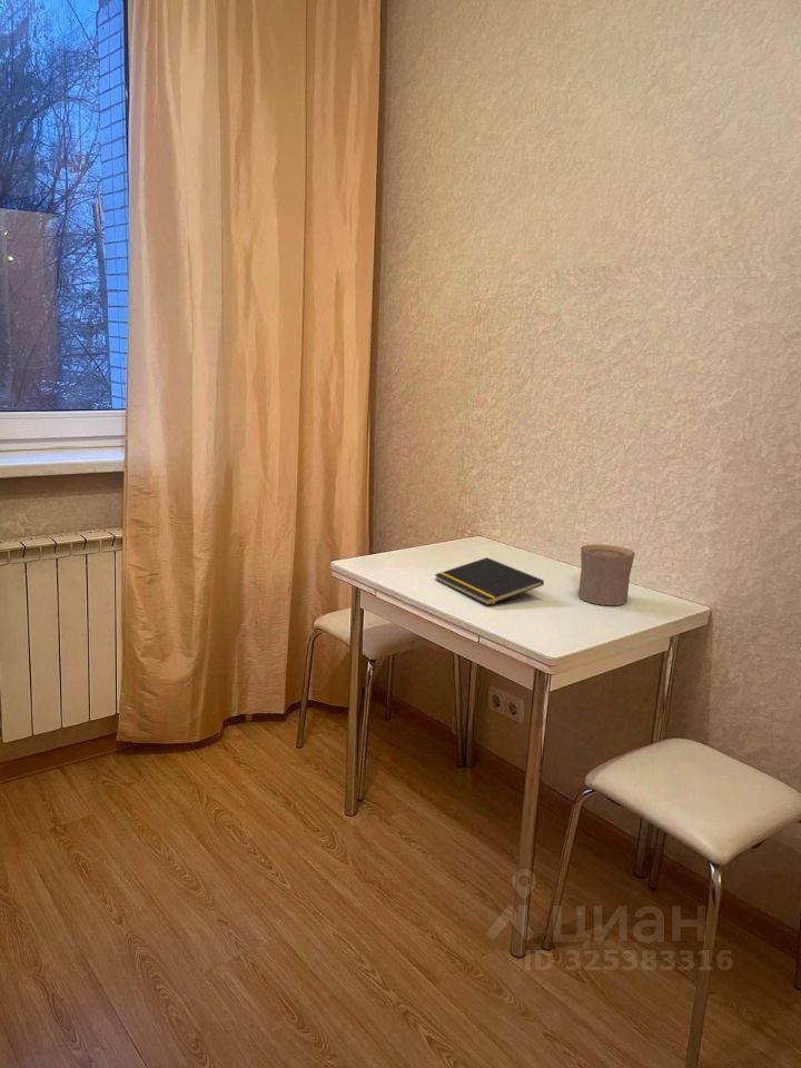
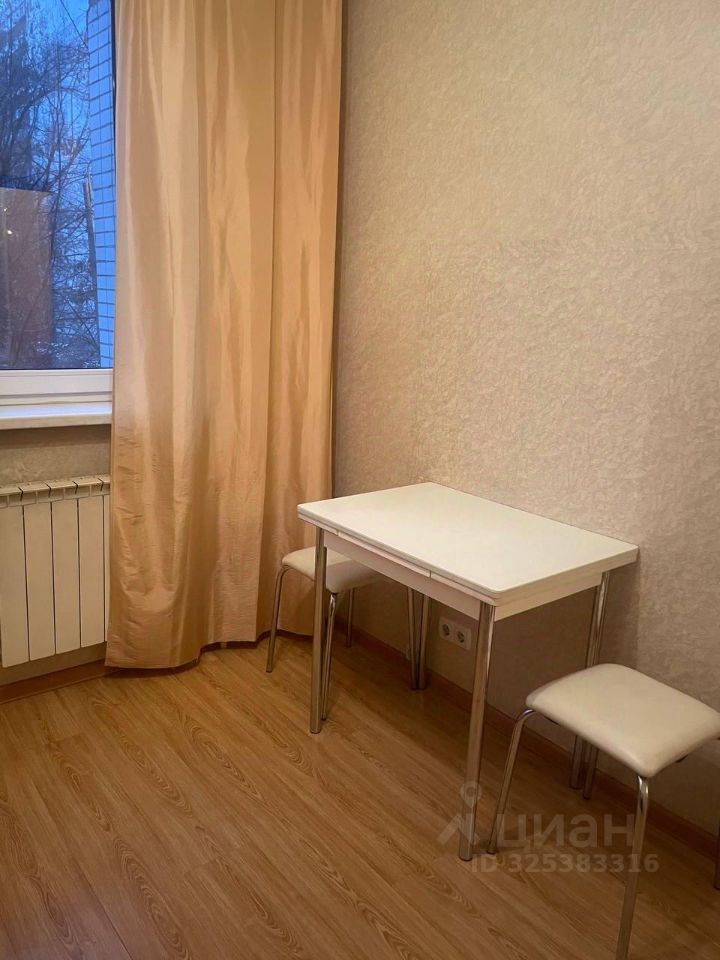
- cup [577,544,636,606]
- notepad [434,556,545,606]
